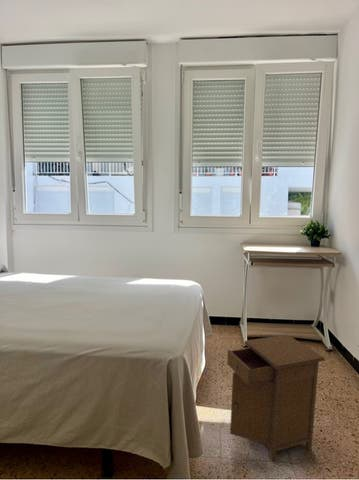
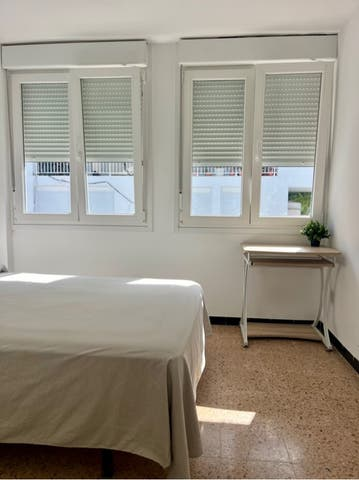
- nightstand [226,334,326,462]
